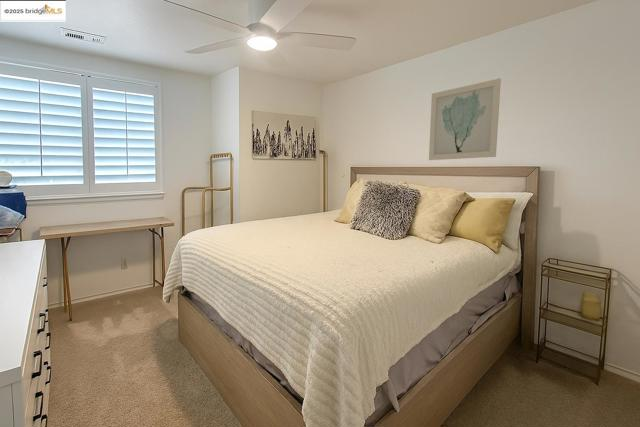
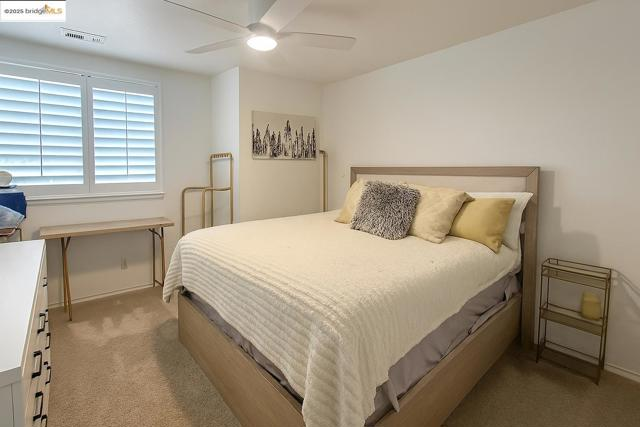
- wall art [428,77,502,161]
